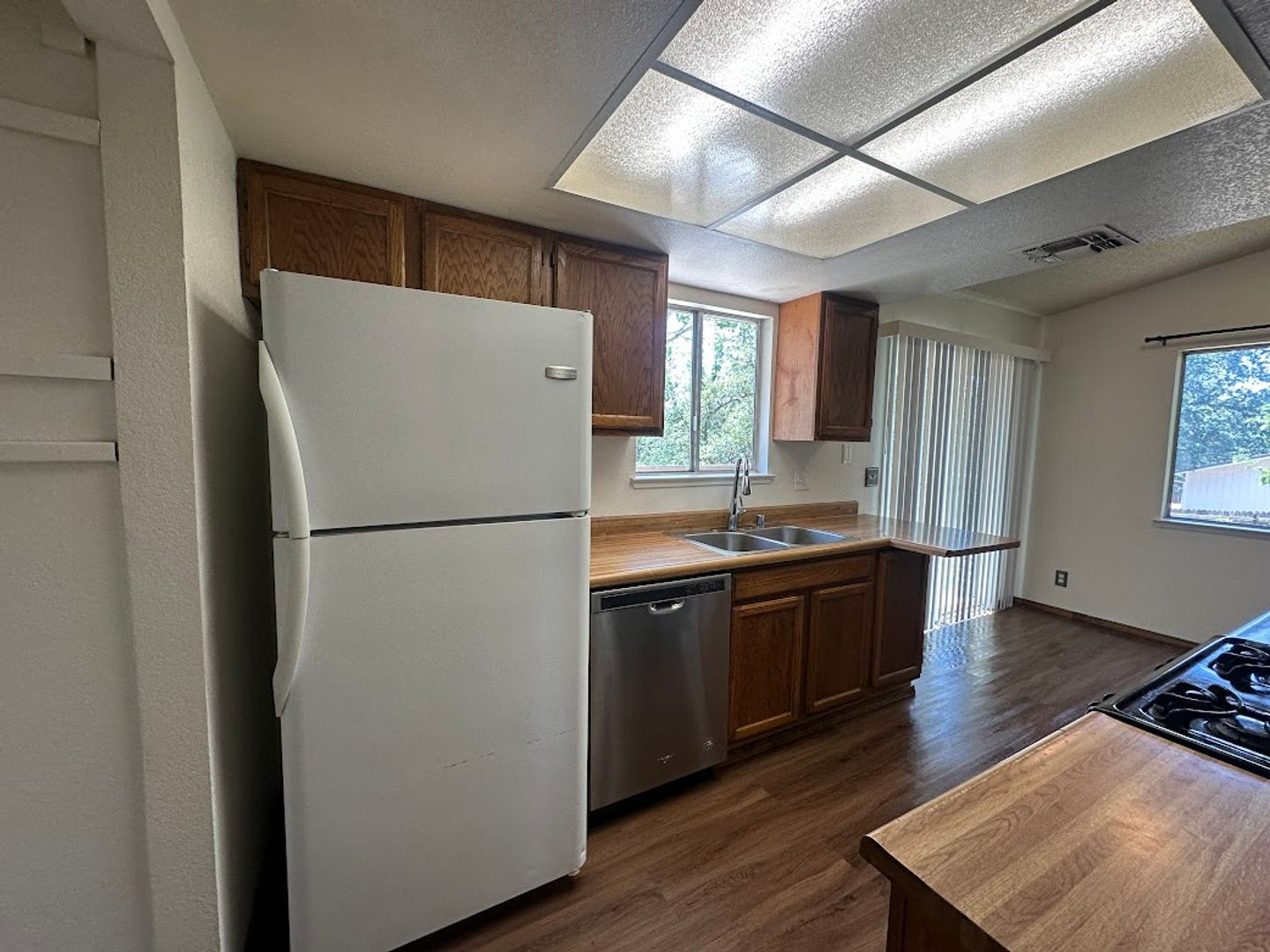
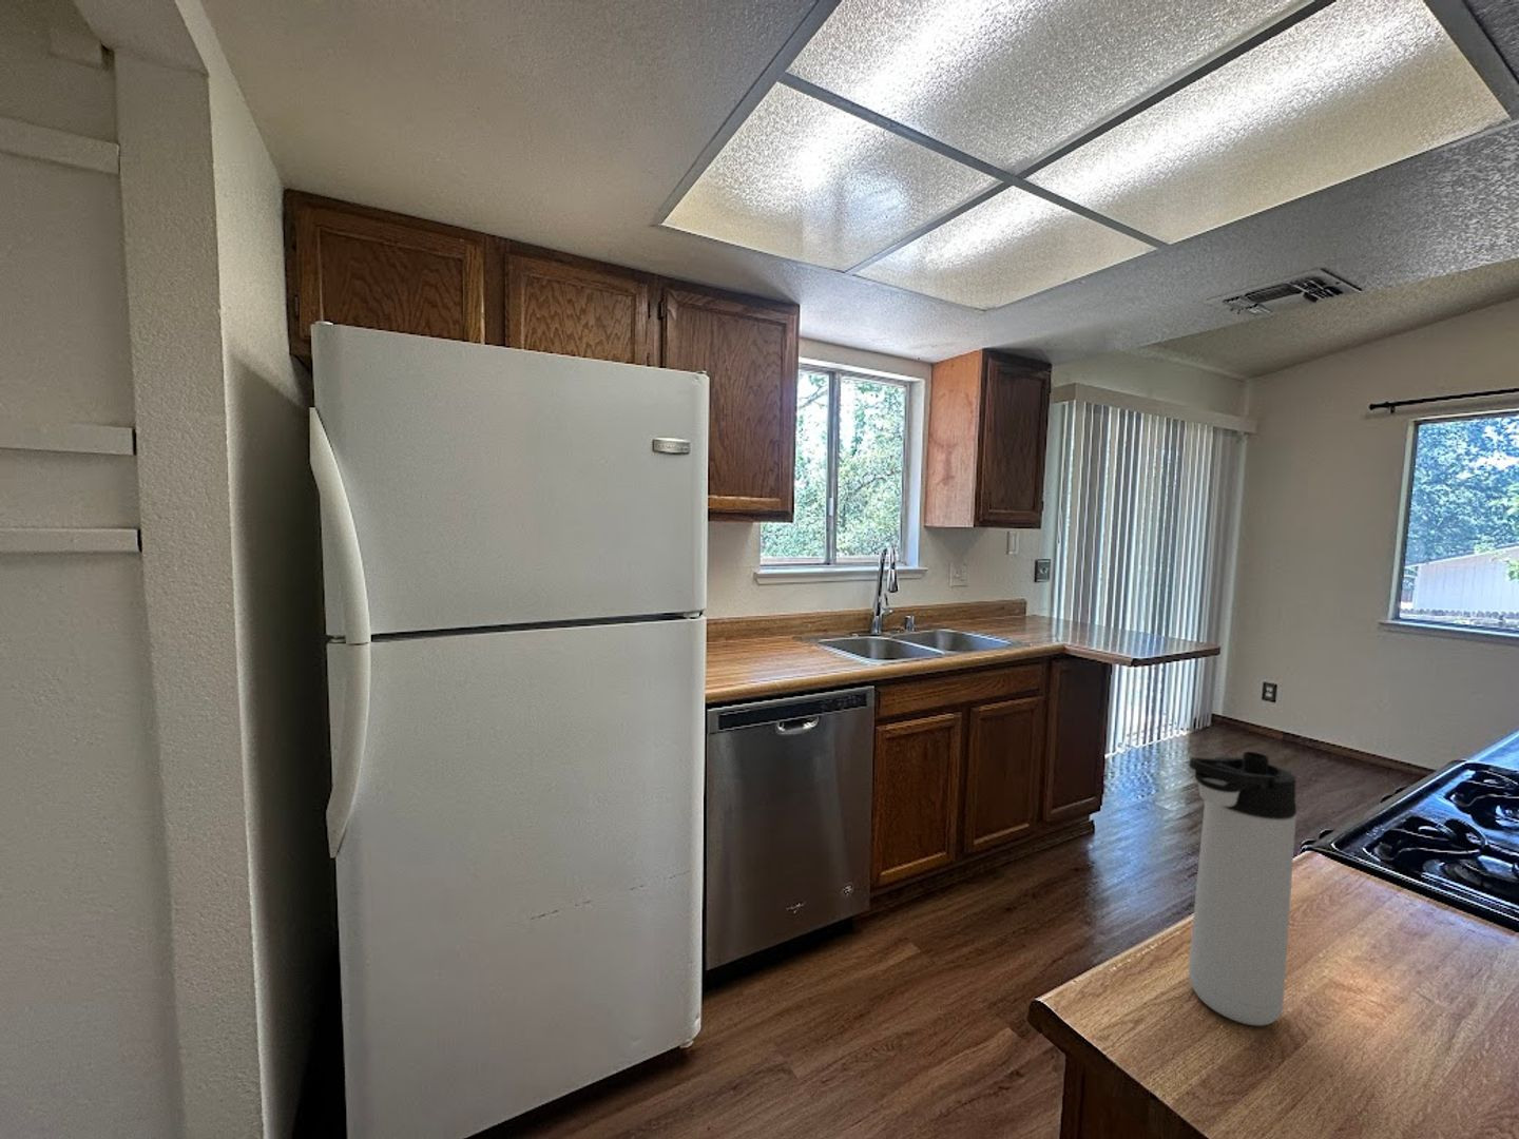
+ thermos bottle [1188,751,1298,1028]
